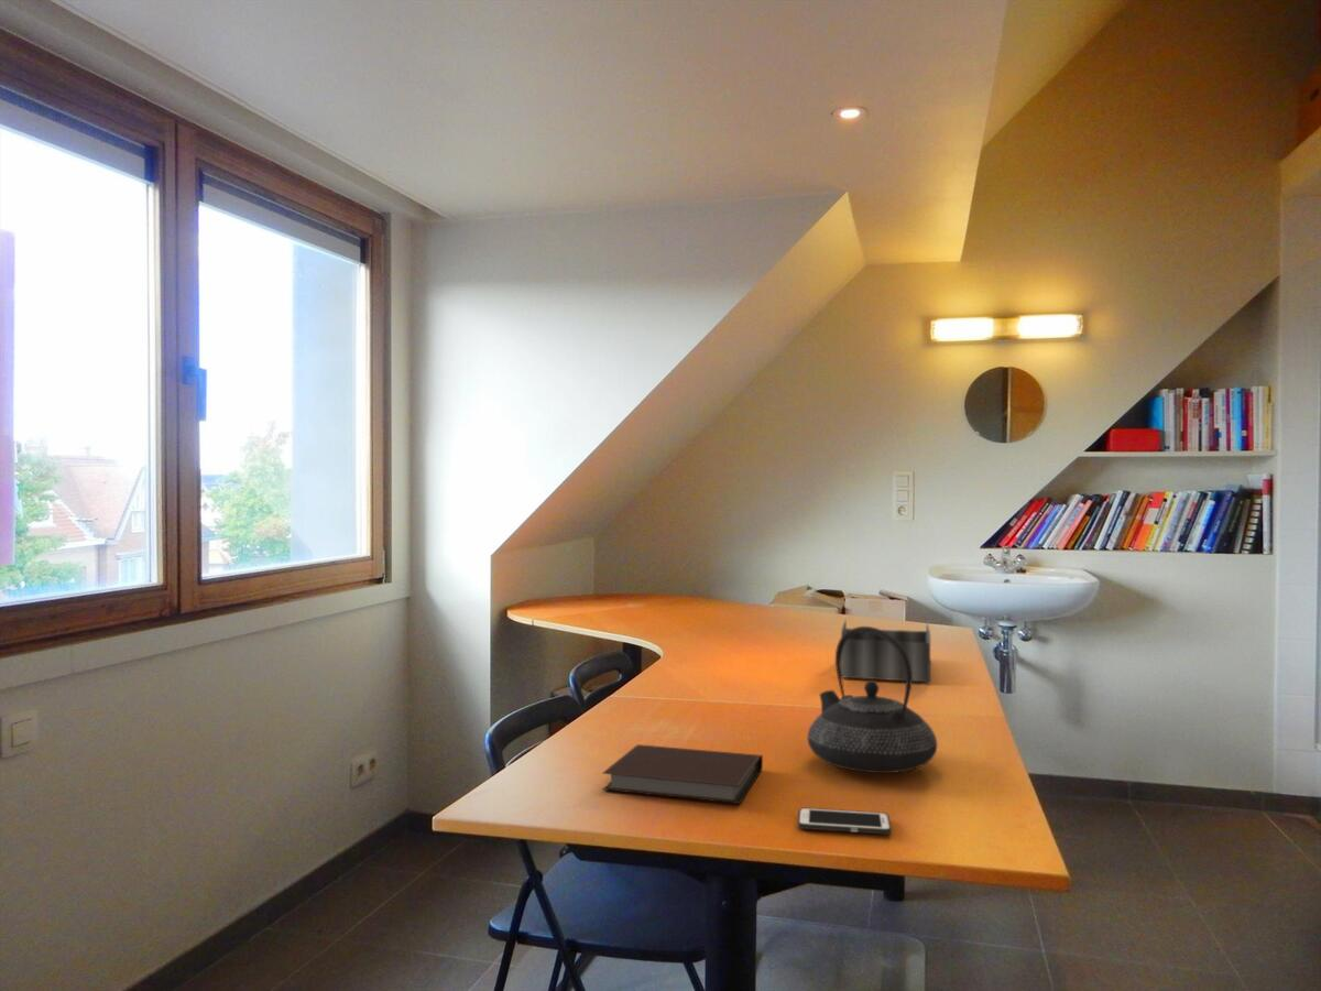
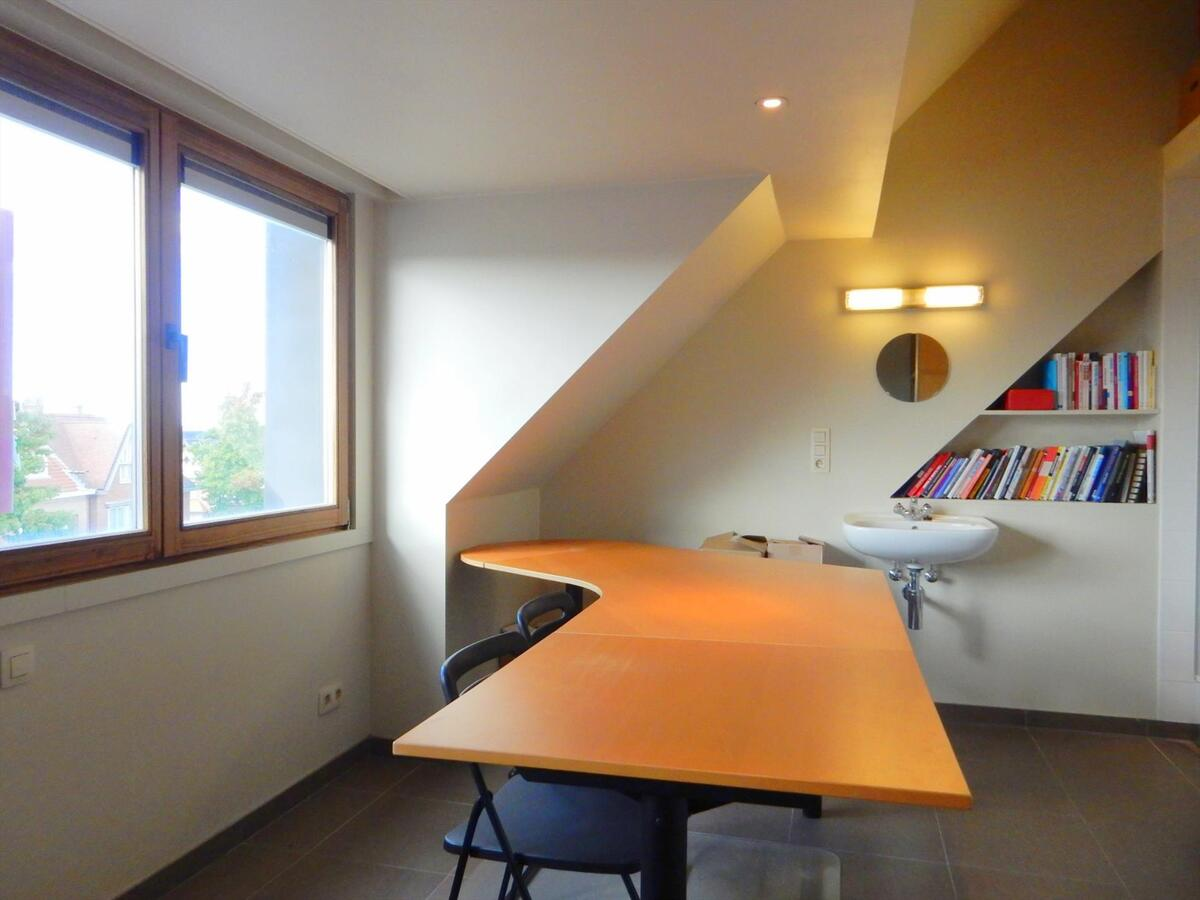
- teapot [807,625,938,774]
- cell phone [797,807,893,835]
- desk organizer [840,618,931,683]
- notebook [601,743,764,805]
